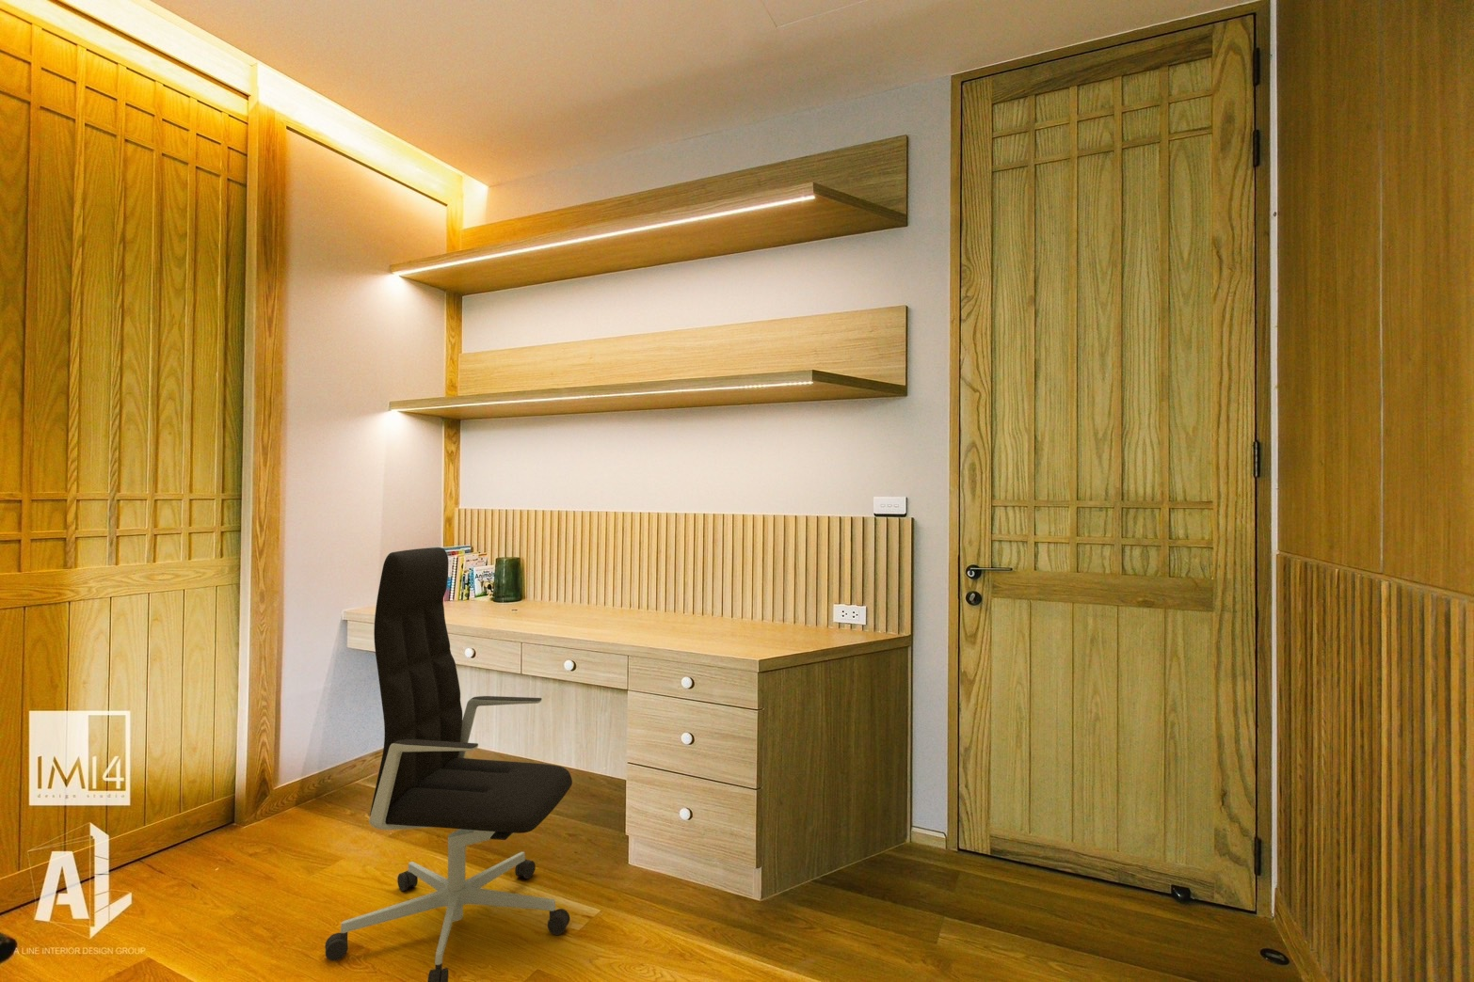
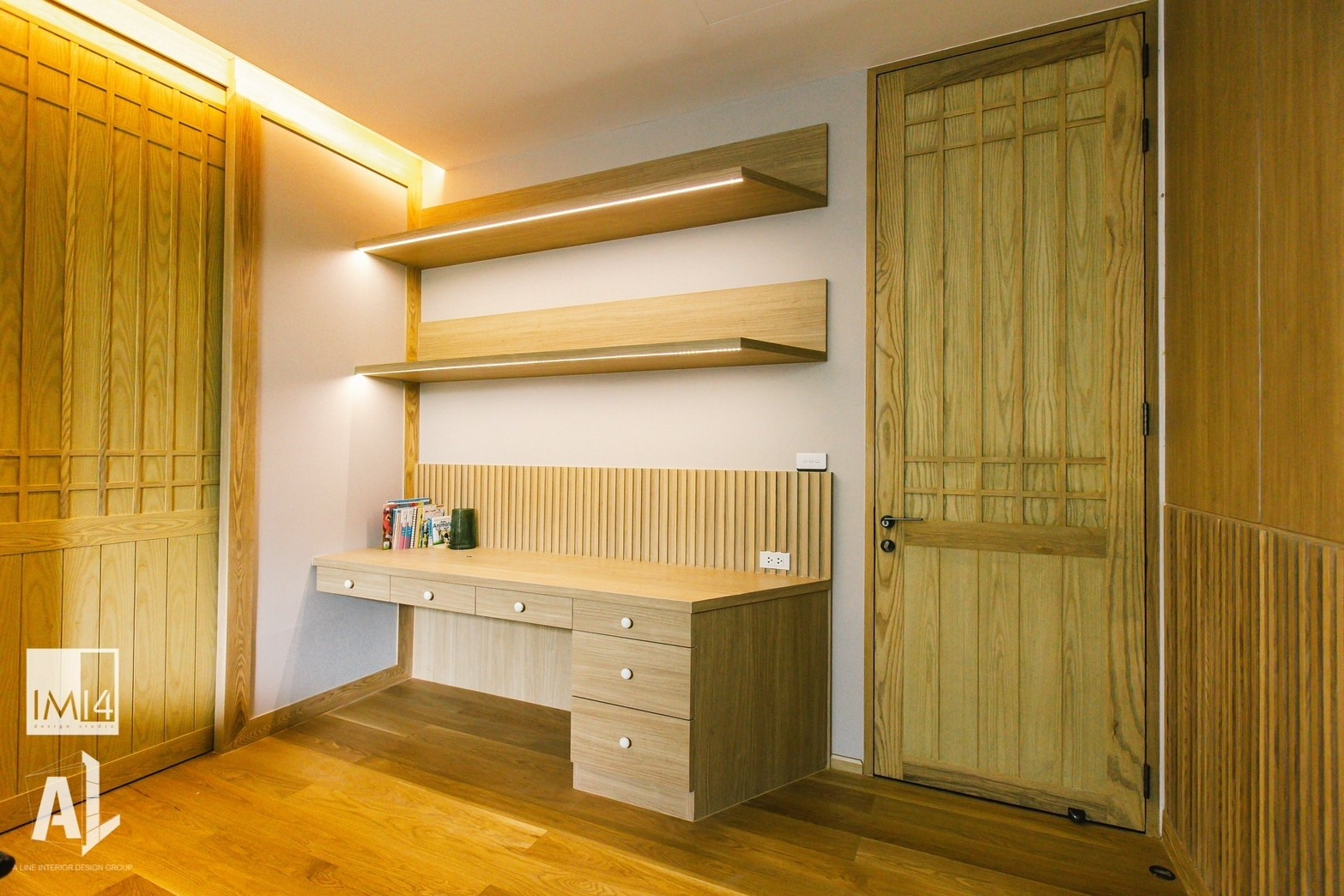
- office chair [324,547,574,982]
